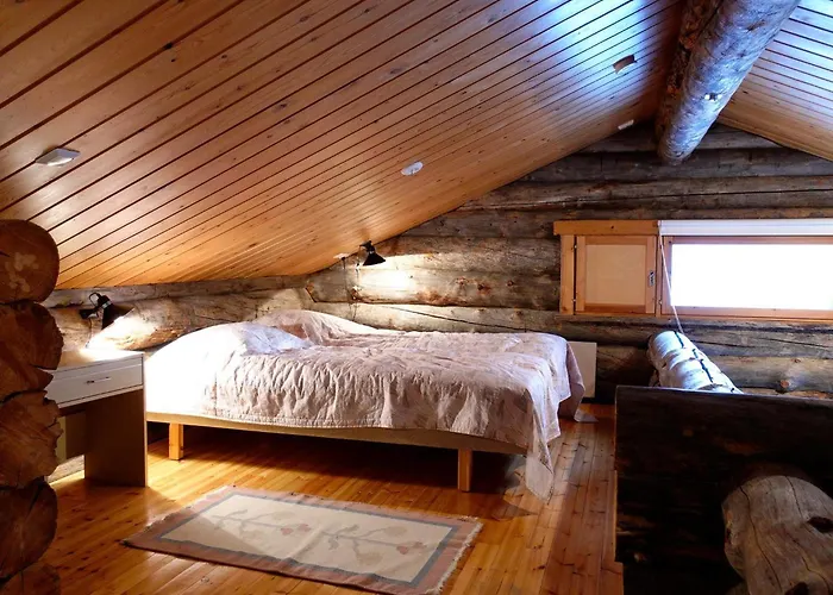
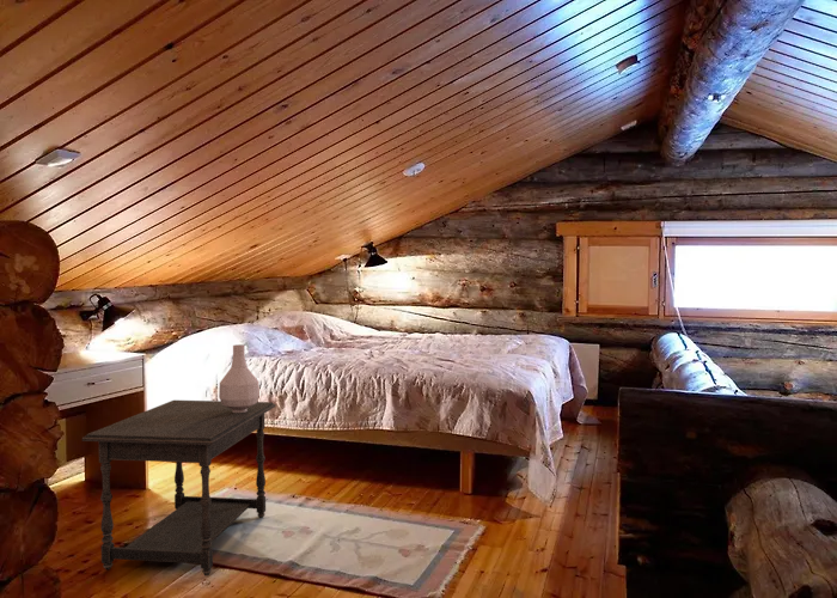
+ side table [81,399,277,576]
+ vase [218,343,261,413]
